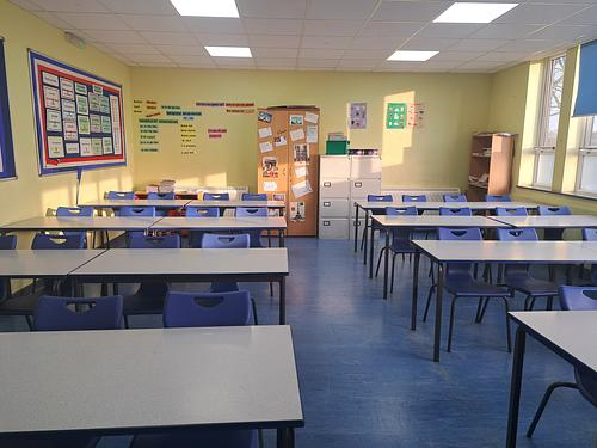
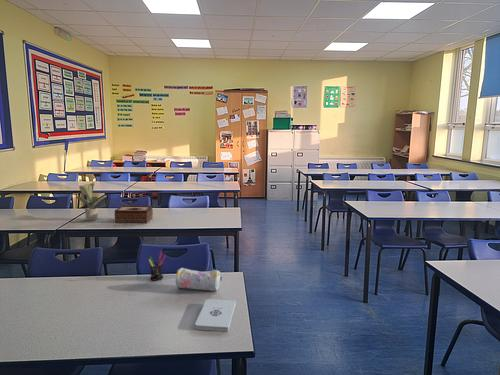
+ tissue box [113,205,154,224]
+ potted plant [75,182,108,222]
+ notepad [194,298,237,332]
+ pencil case [175,267,223,292]
+ pen holder [148,252,167,282]
